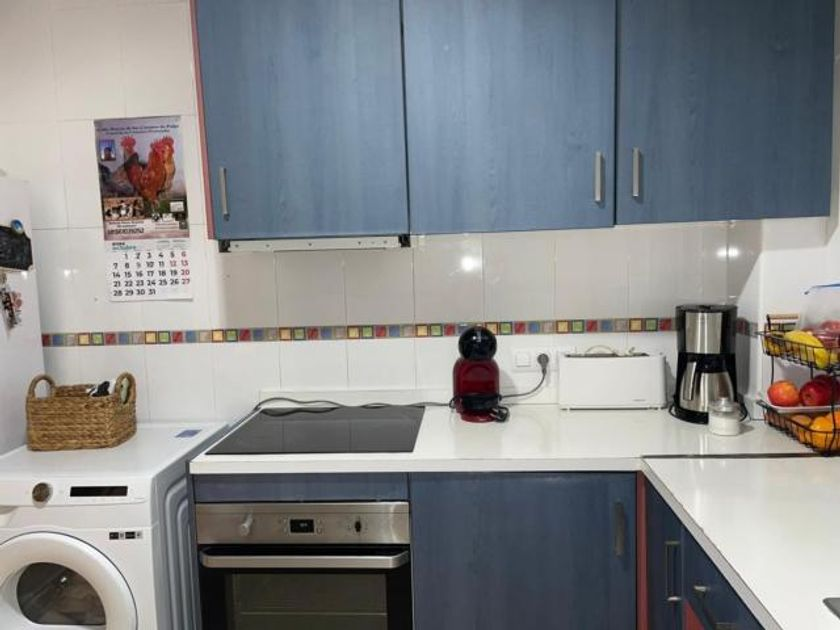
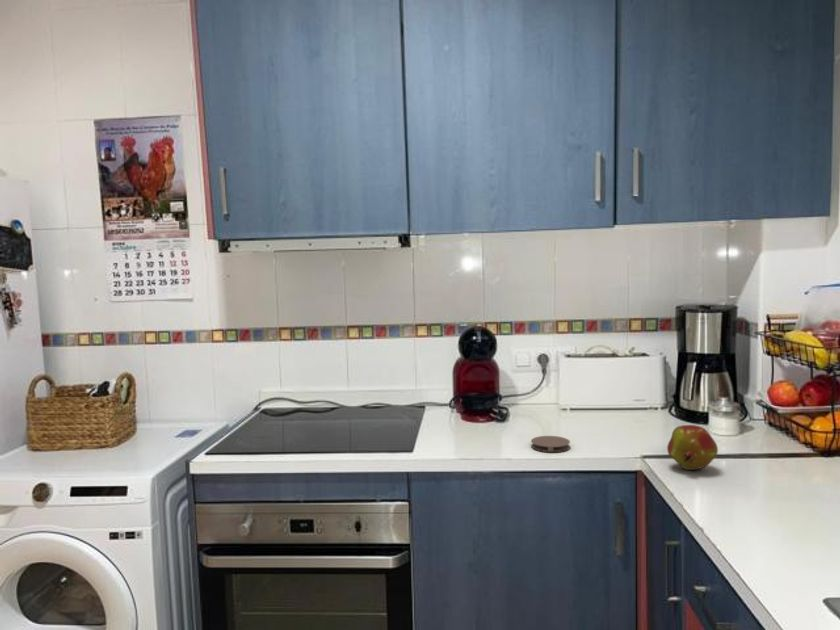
+ coaster [530,435,571,453]
+ fruit [666,424,719,471]
